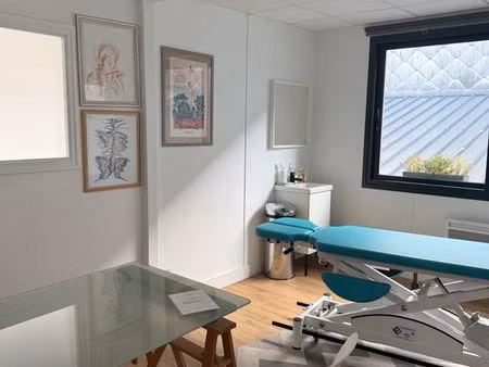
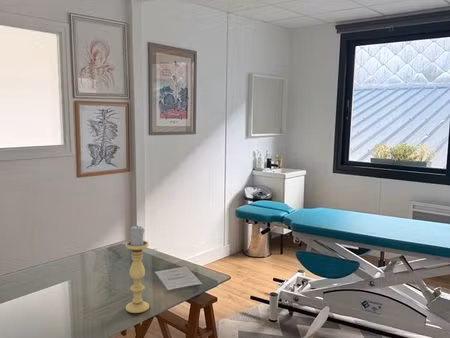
+ candle holder [125,224,150,314]
